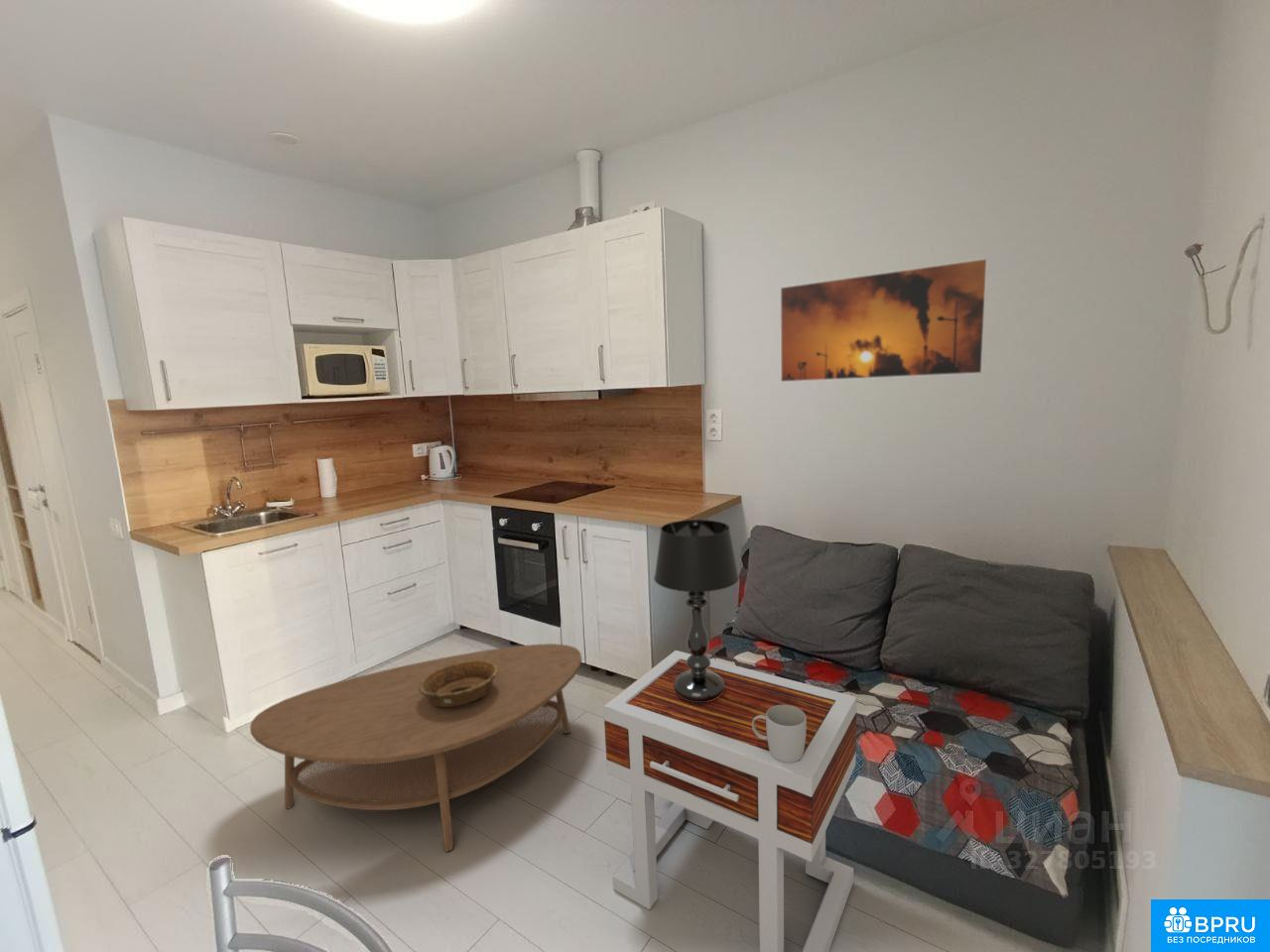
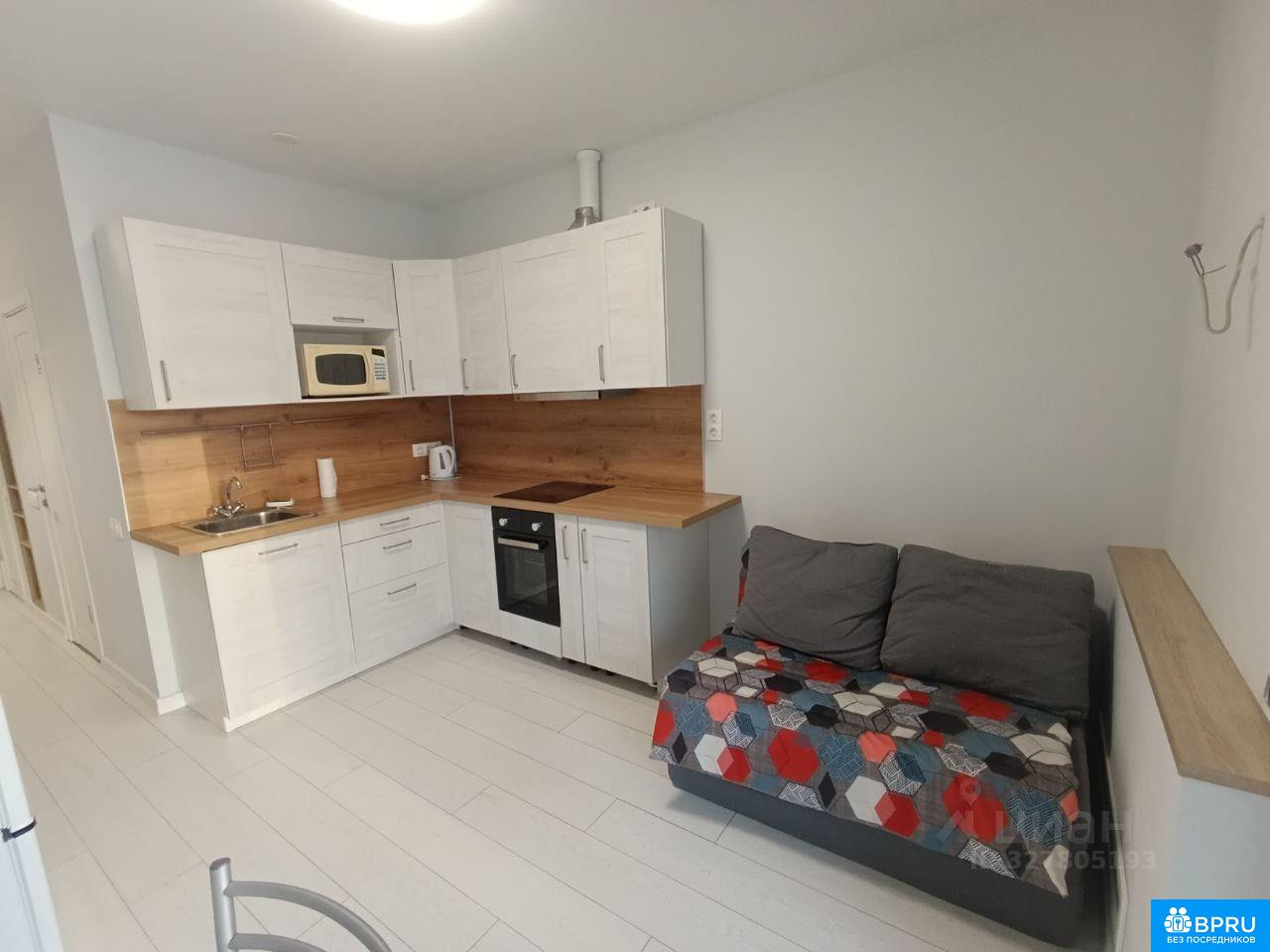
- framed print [779,257,989,383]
- side table [602,650,858,952]
- table lamp [653,519,740,702]
- decorative bowl [419,660,498,708]
- mug [752,705,807,763]
- coffee table [249,643,582,853]
